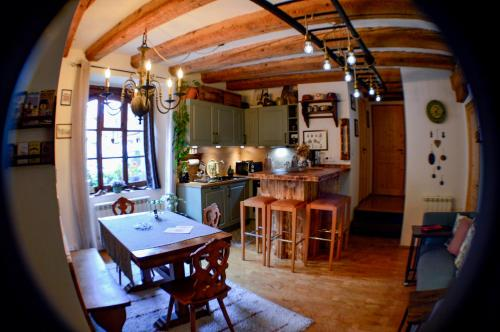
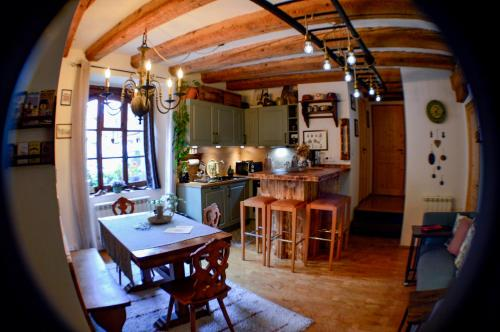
+ candle holder [146,205,175,224]
